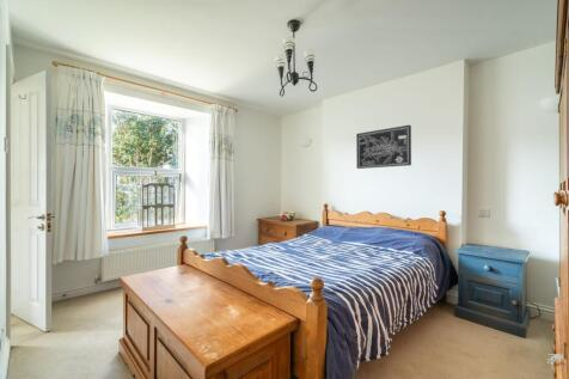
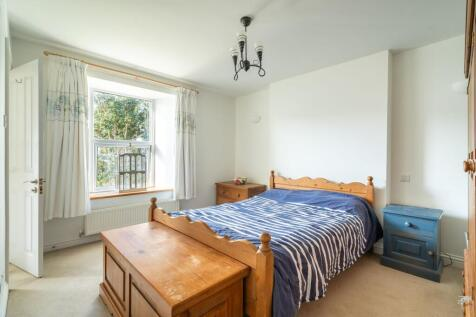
- wall art [355,124,412,170]
